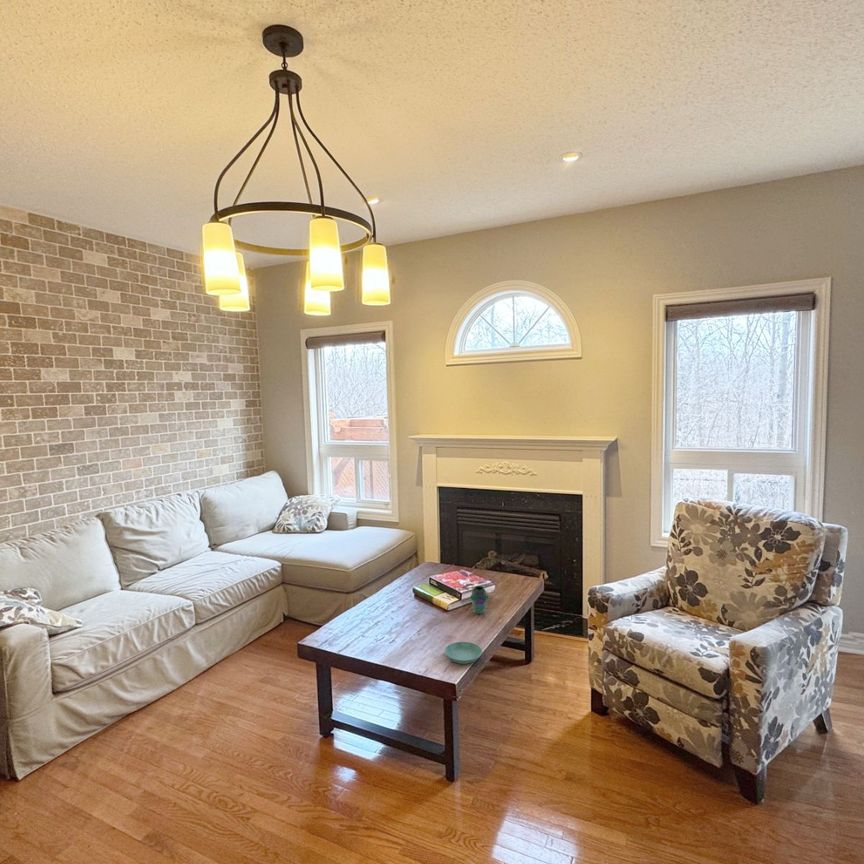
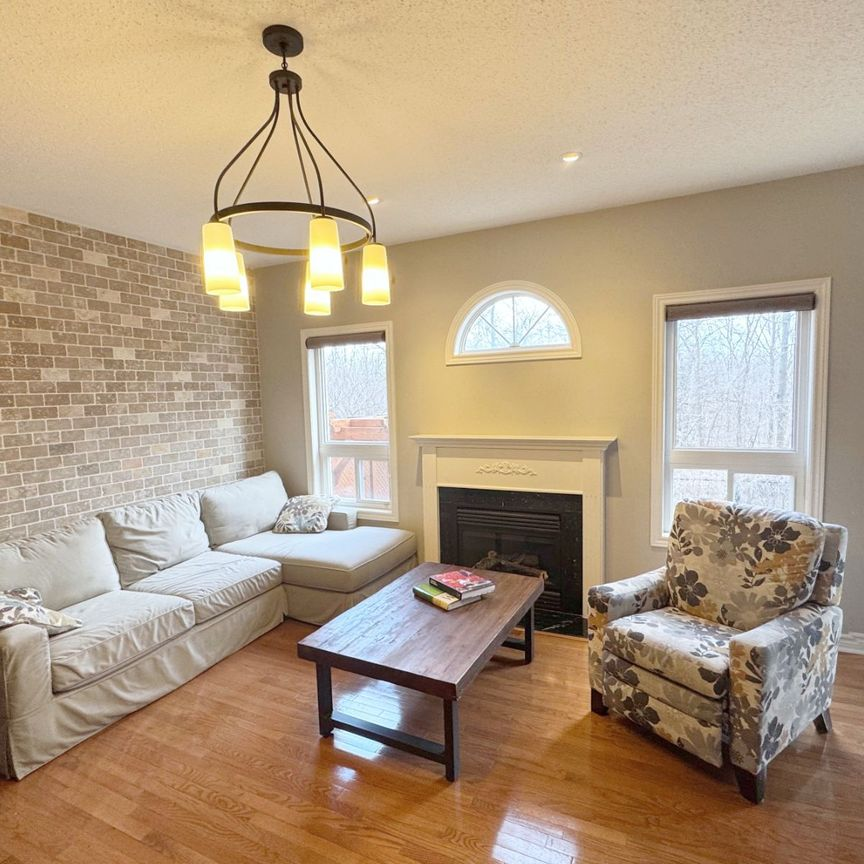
- vase [469,585,489,615]
- saucer [444,641,483,665]
